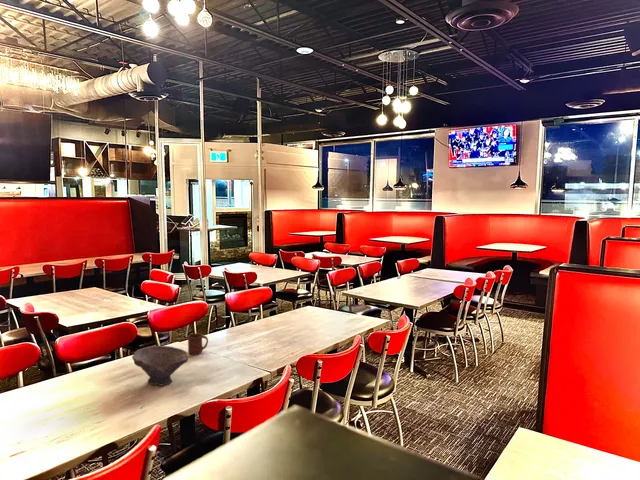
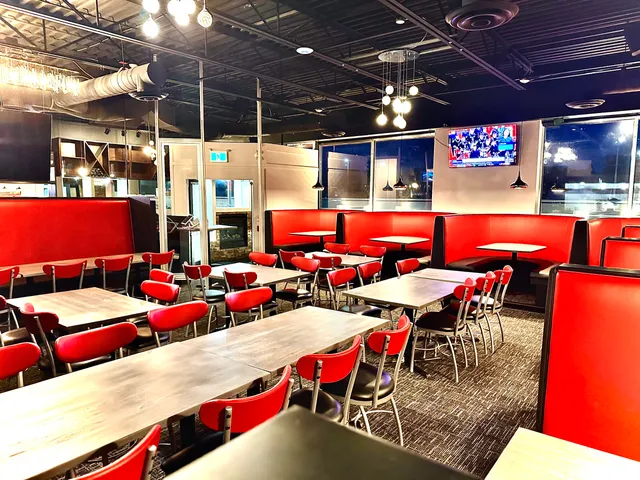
- cup [187,333,209,355]
- bowl [131,345,190,387]
